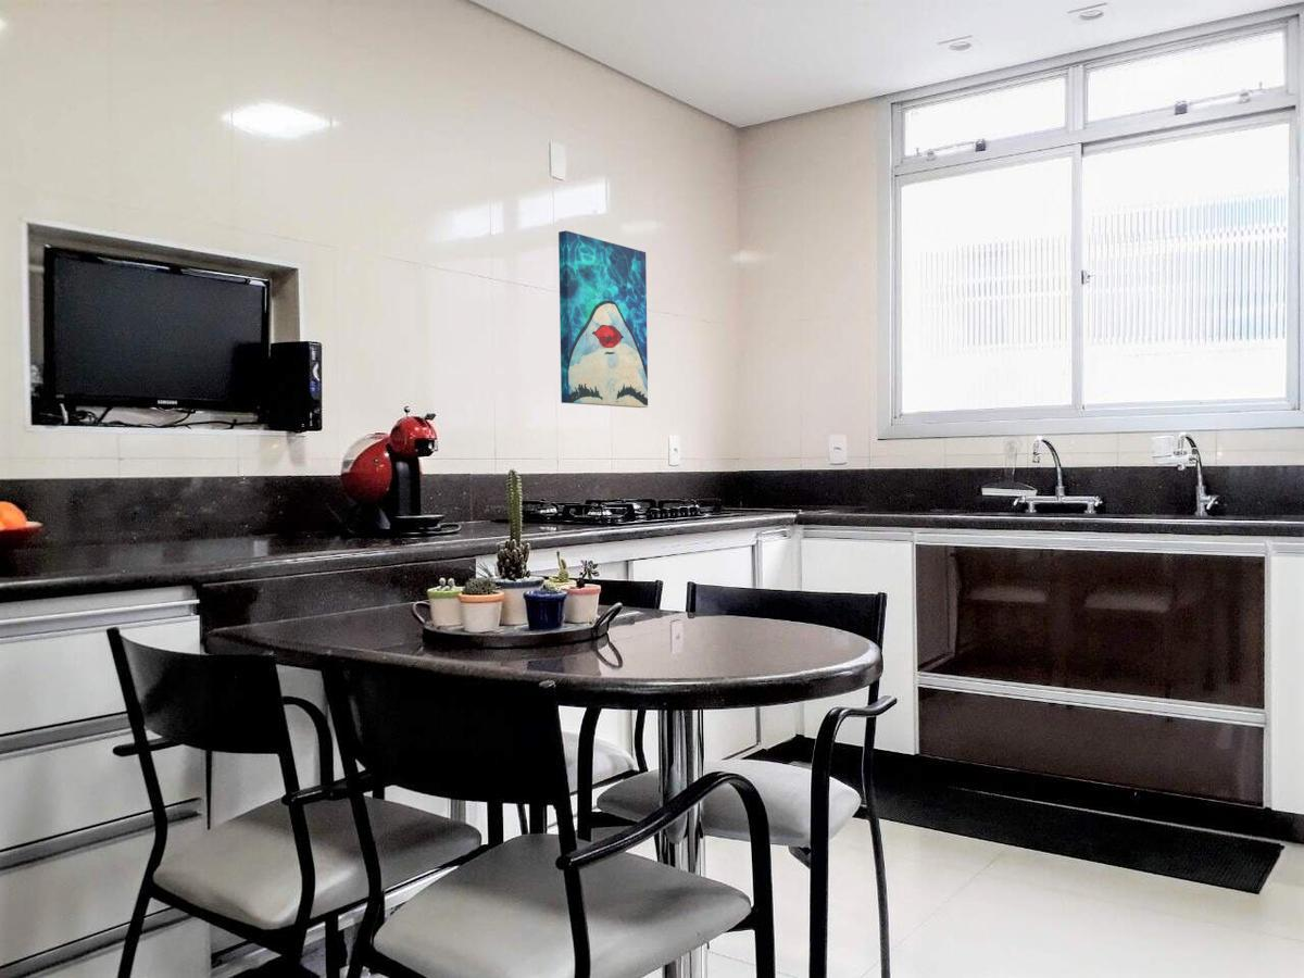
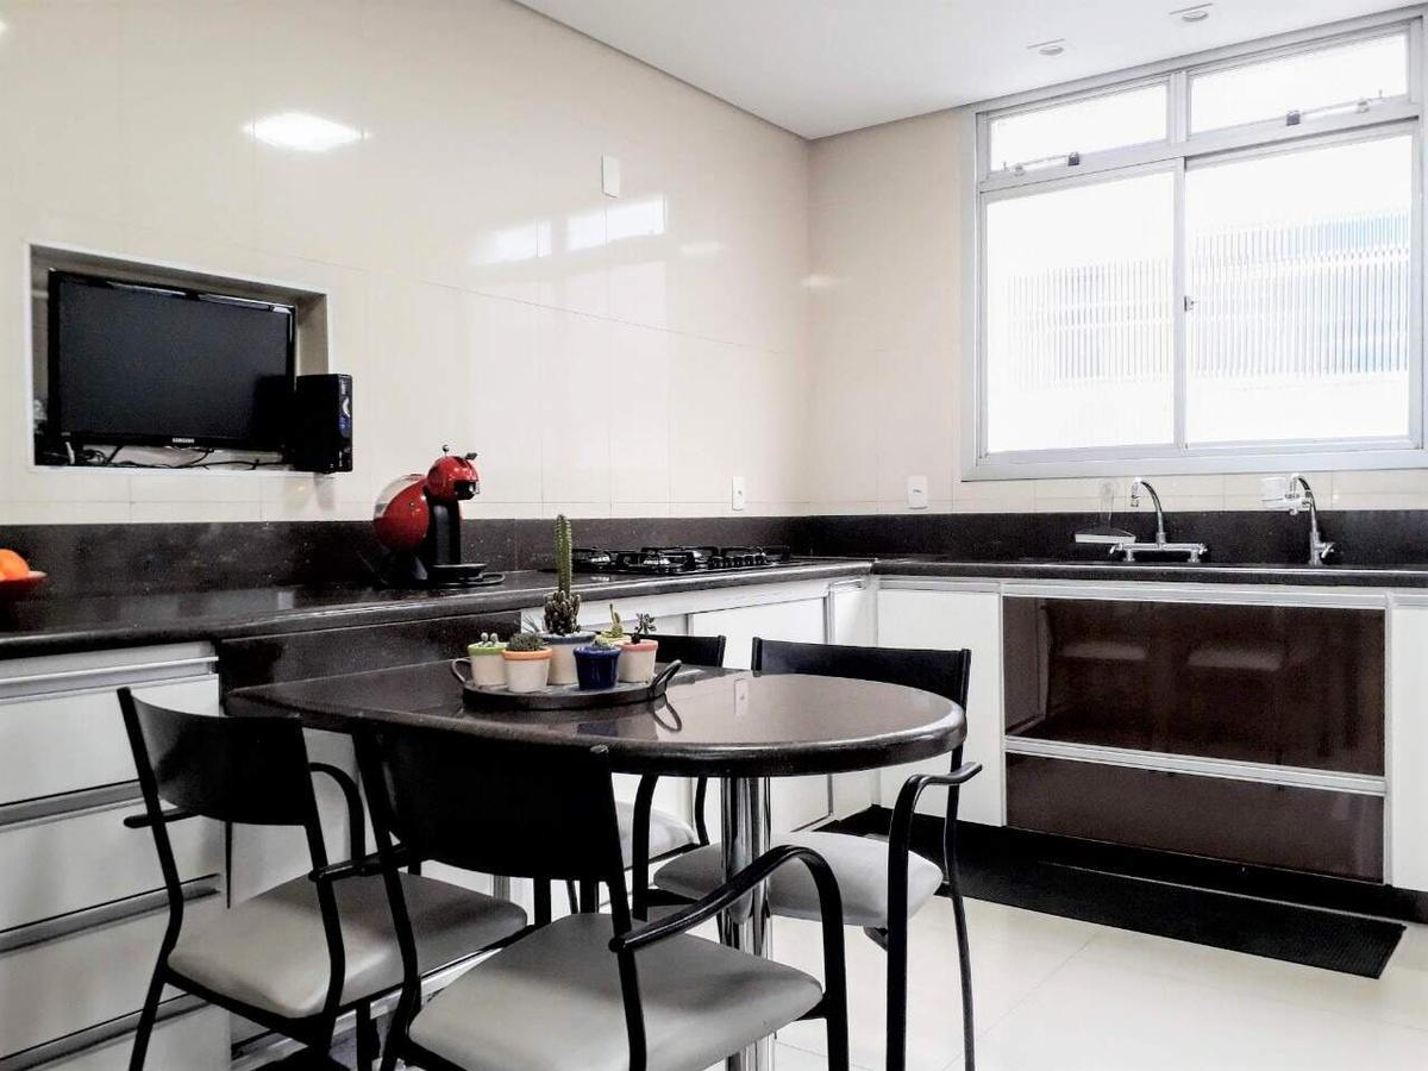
- wall art [557,229,649,409]
